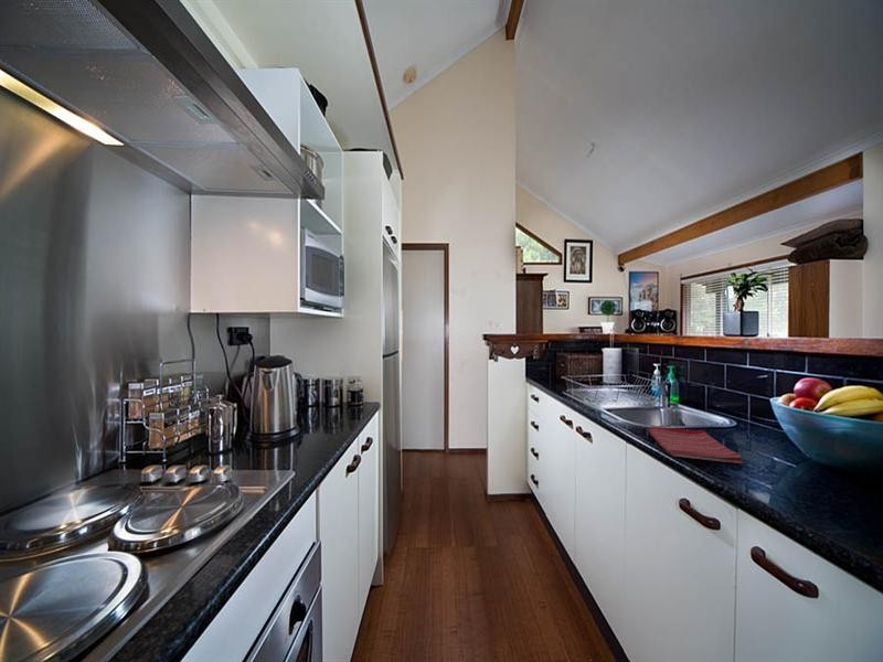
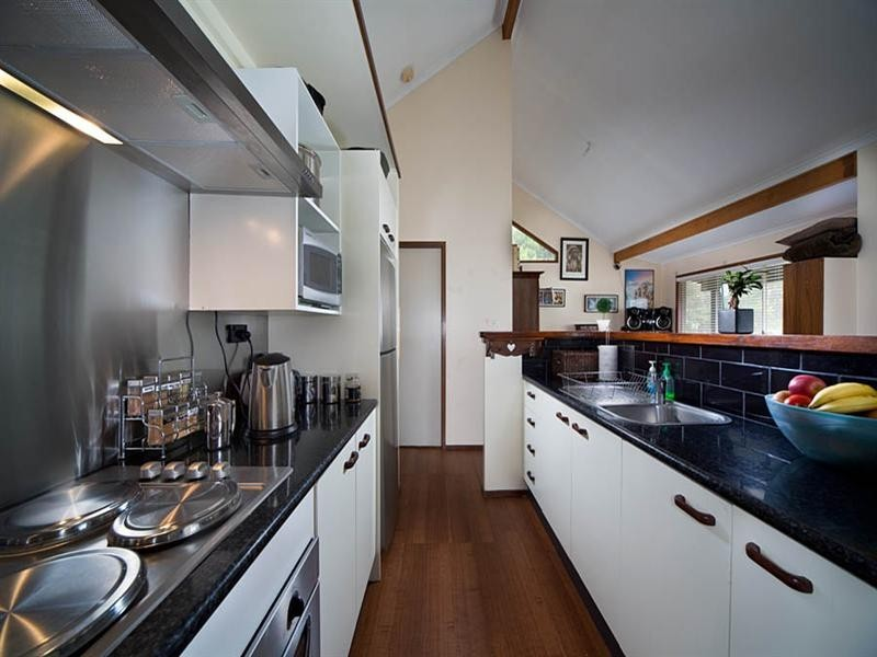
- dish towel [647,426,744,465]
